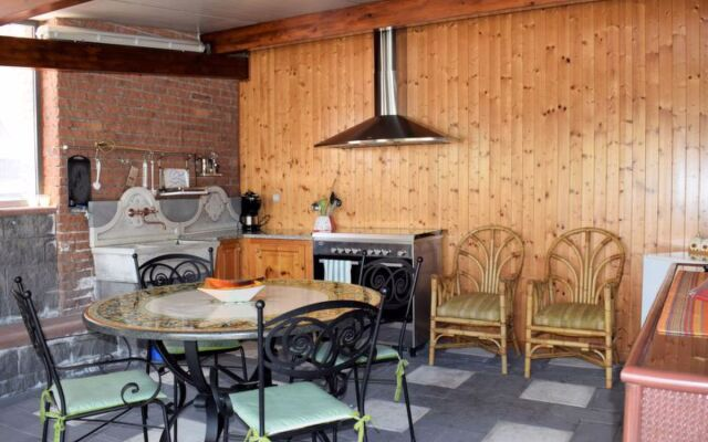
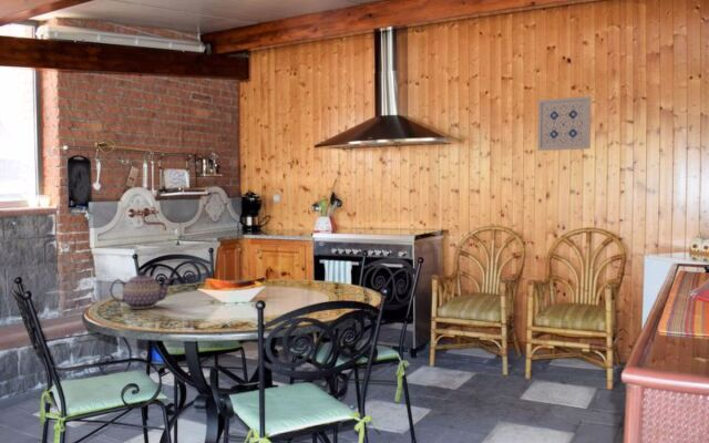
+ wall art [536,95,592,152]
+ teapot [109,270,174,310]
